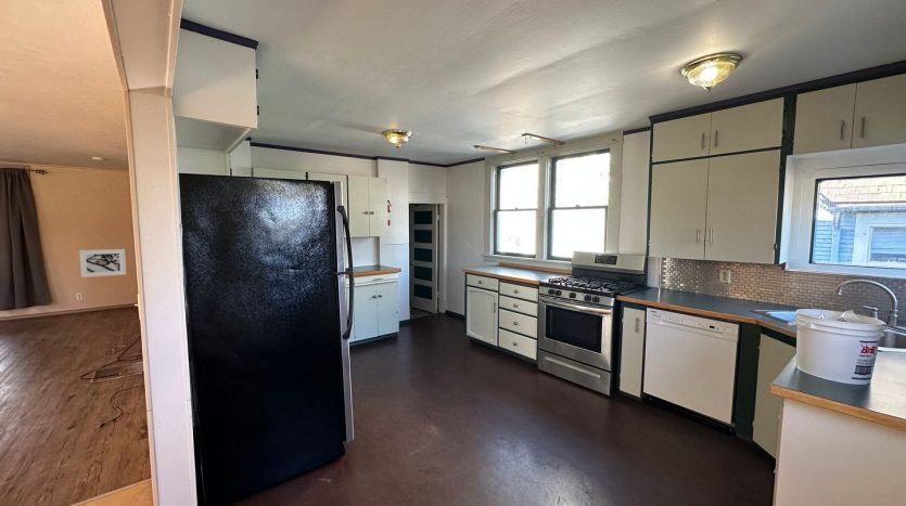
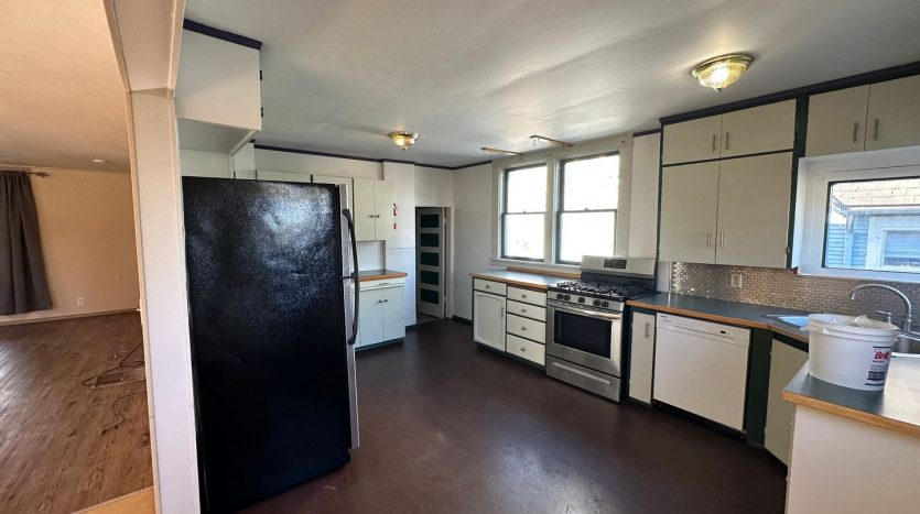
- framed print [78,248,127,278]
